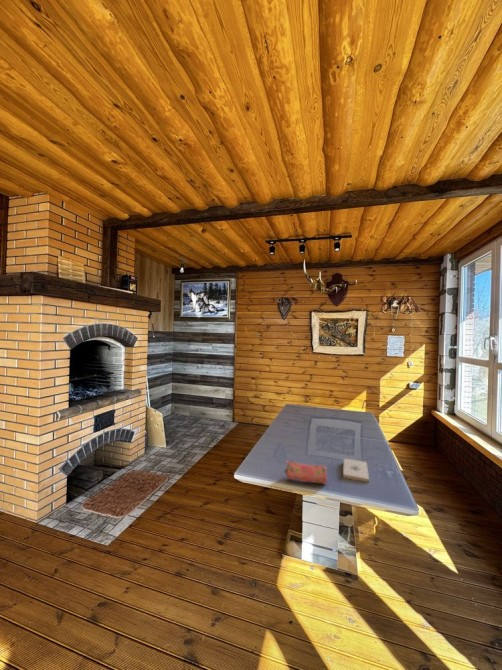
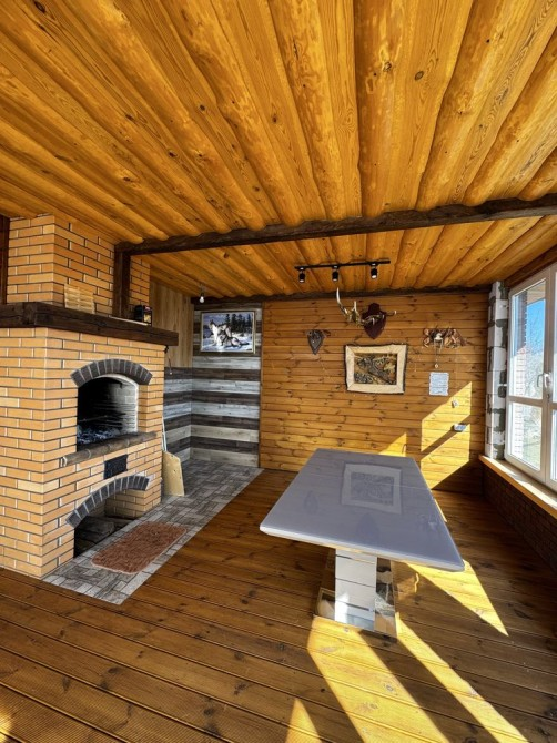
- pencil case [283,460,328,486]
- notepad [342,458,370,483]
